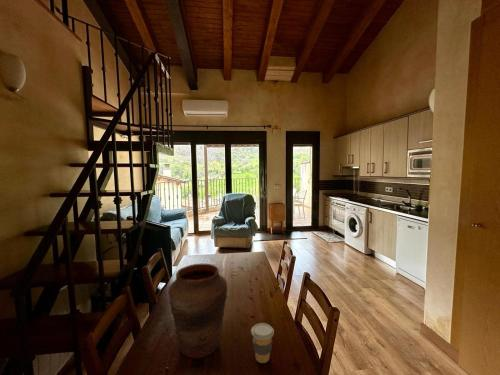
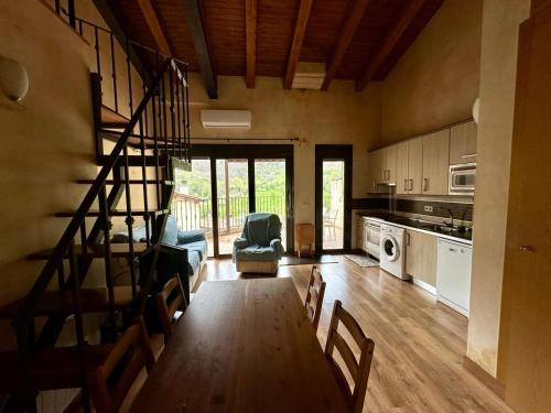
- coffee cup [250,322,275,364]
- vase [167,263,229,359]
